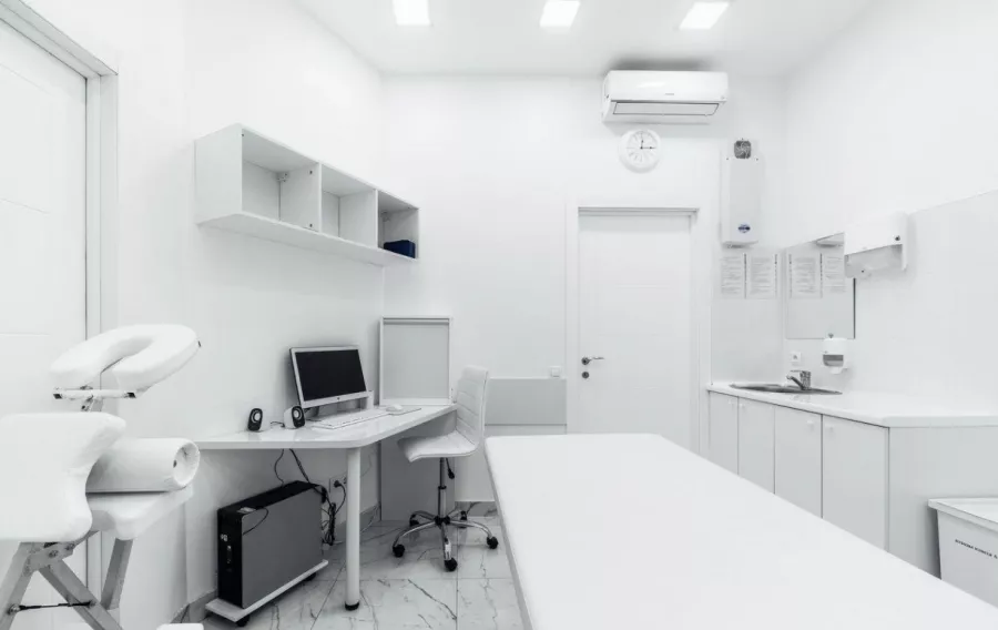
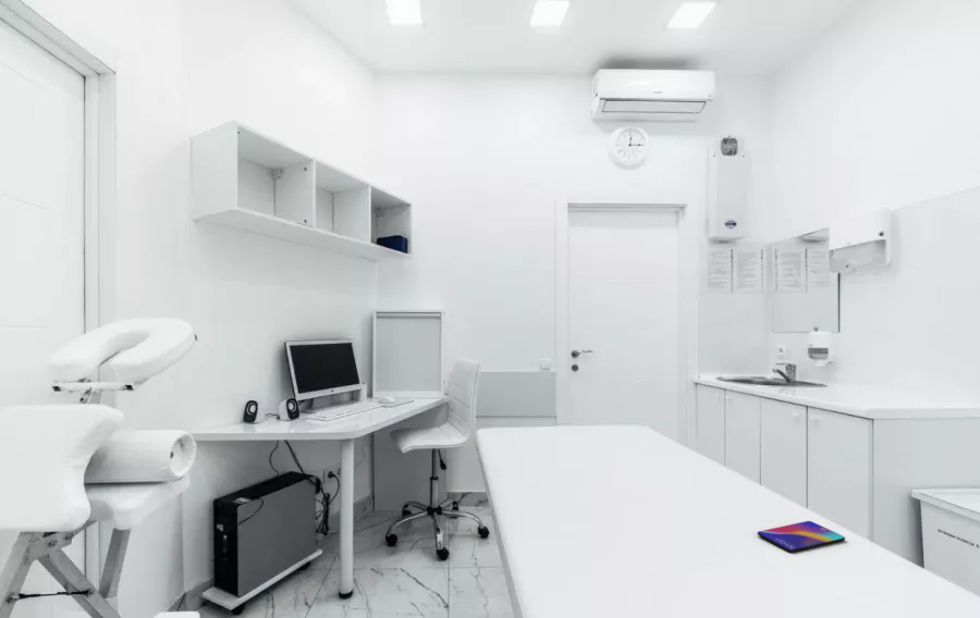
+ smartphone [757,520,846,554]
